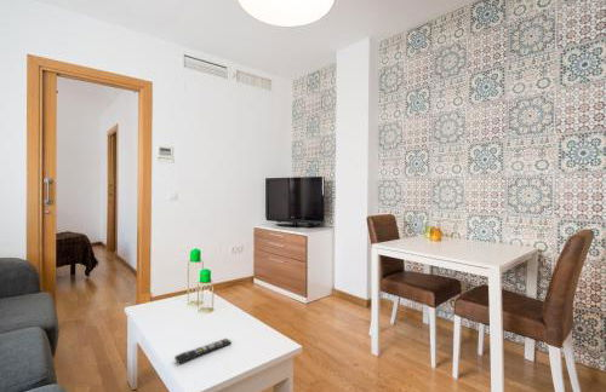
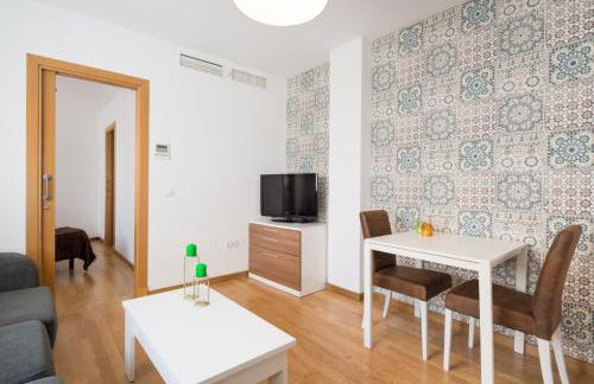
- remote control [173,338,233,364]
